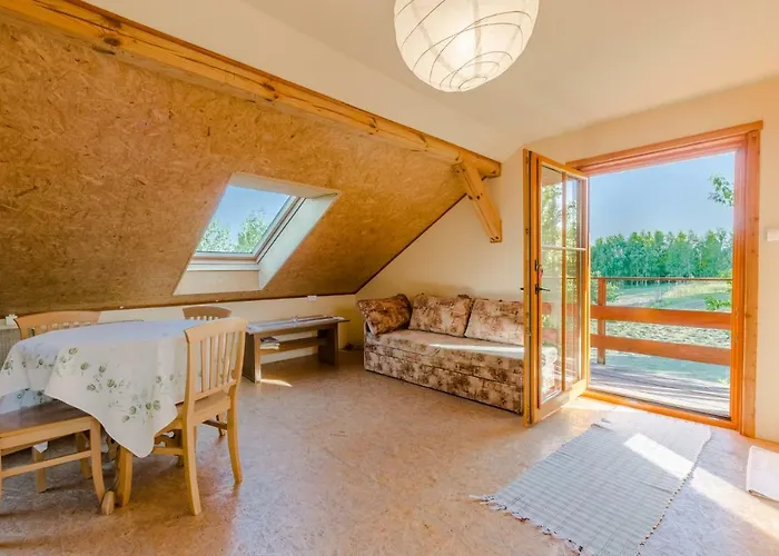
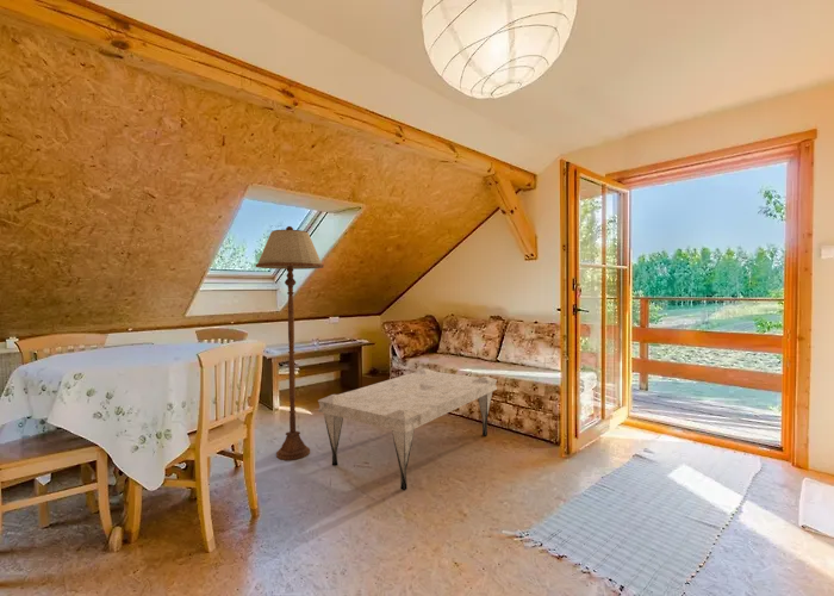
+ floor lamp [255,225,325,461]
+ coffee table [317,367,498,491]
